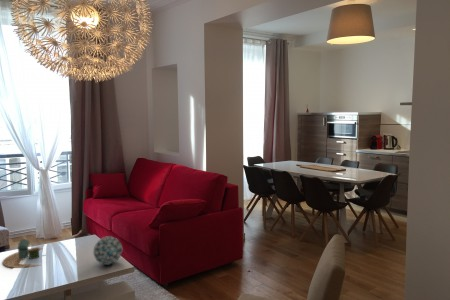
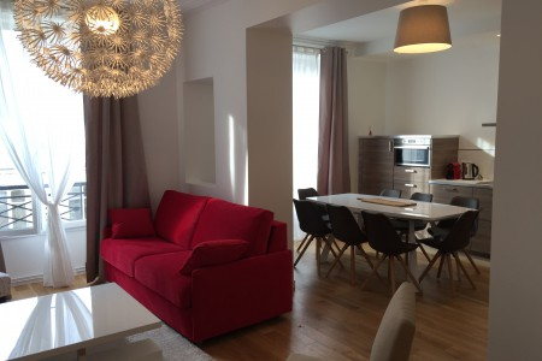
- decorative ball [92,235,123,266]
- decorative tray [2,238,43,269]
